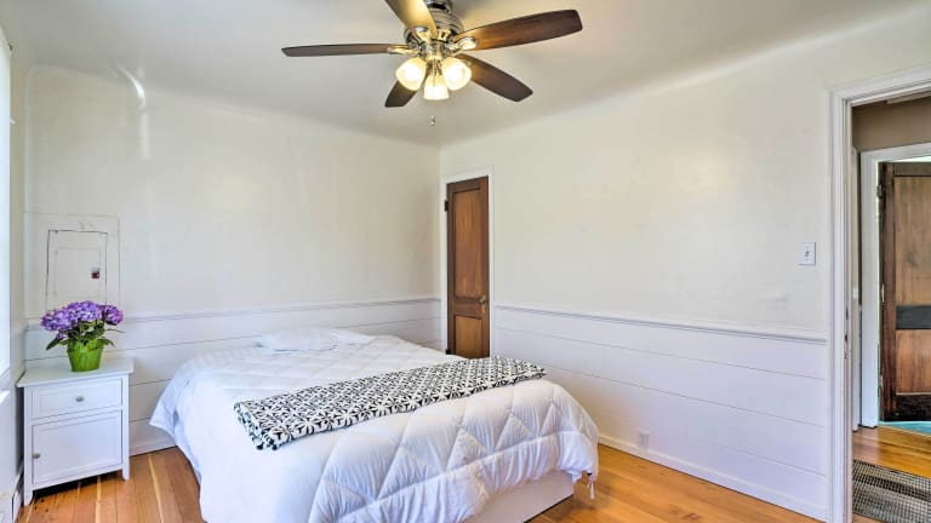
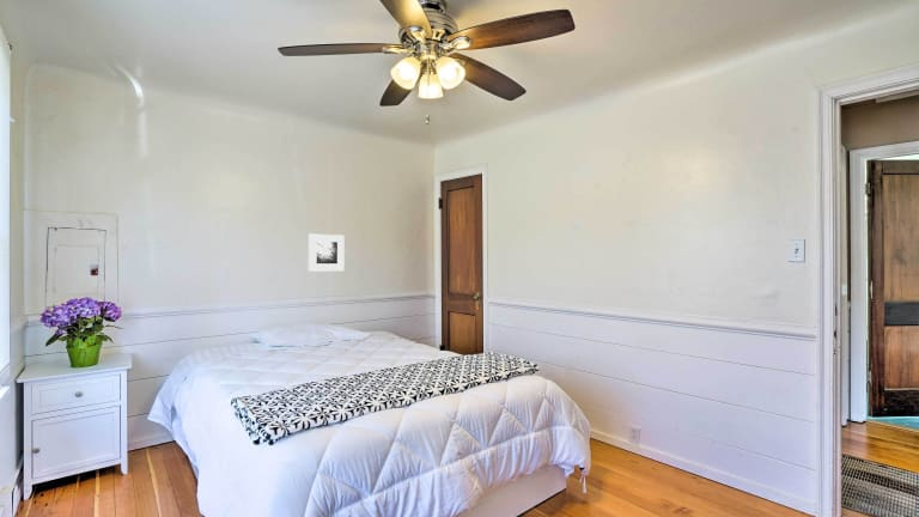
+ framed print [308,232,345,273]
